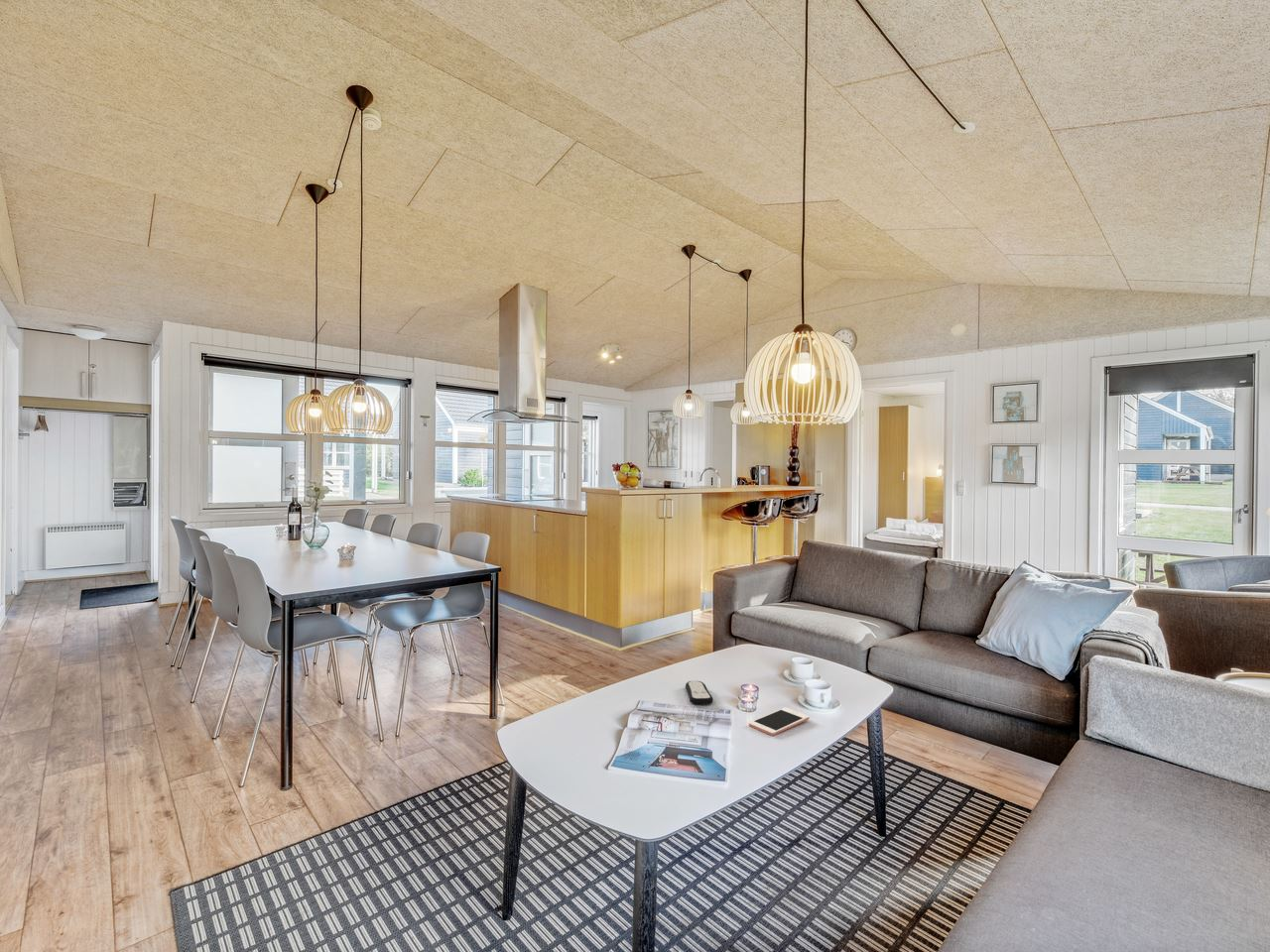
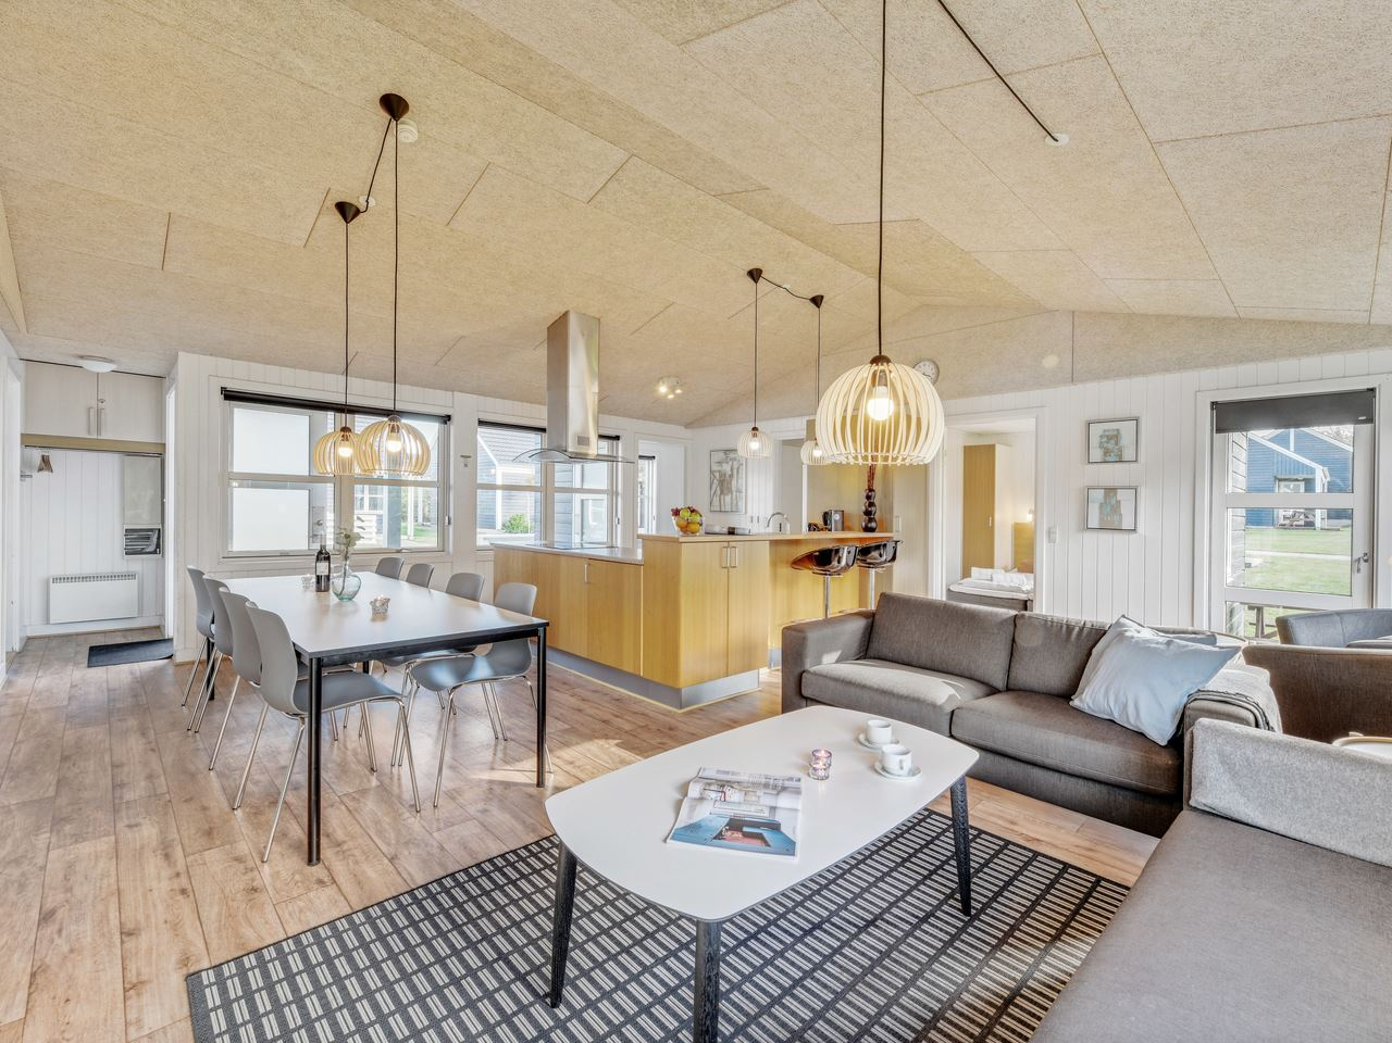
- remote control [685,680,714,705]
- cell phone [748,706,811,737]
